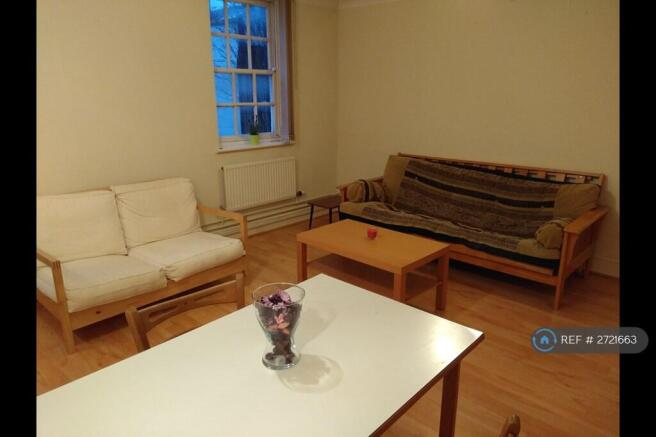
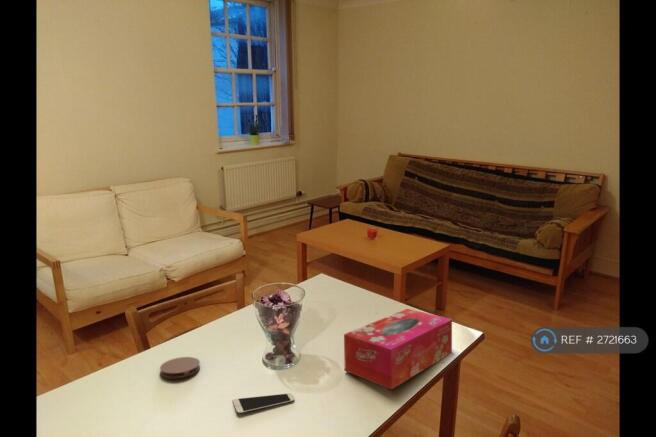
+ smartphone [231,392,295,414]
+ coaster [159,356,201,379]
+ tissue box [343,308,453,390]
